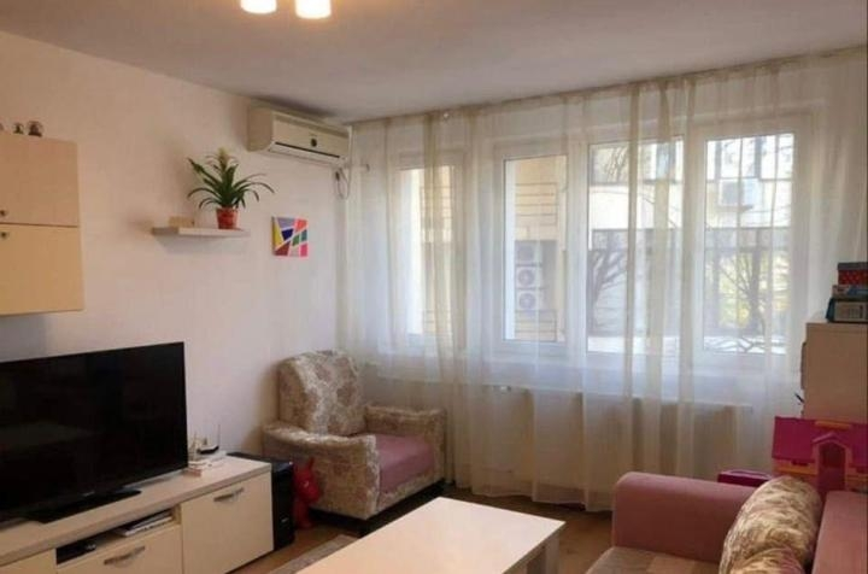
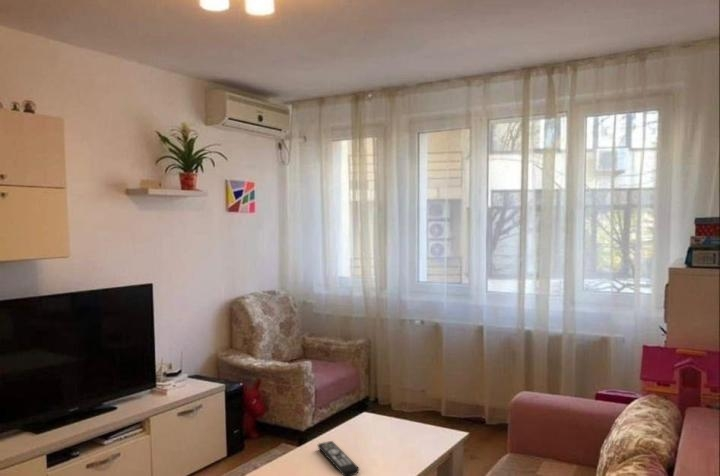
+ remote control [317,440,360,476]
